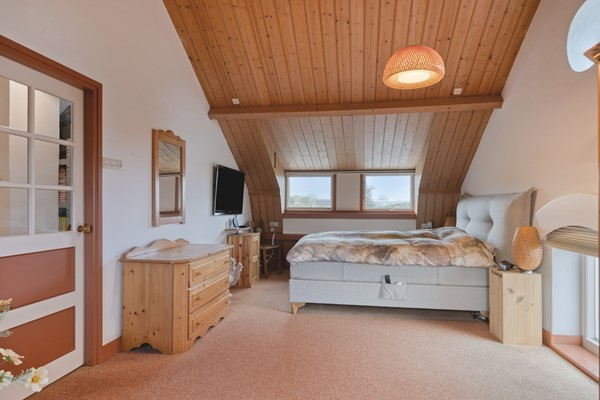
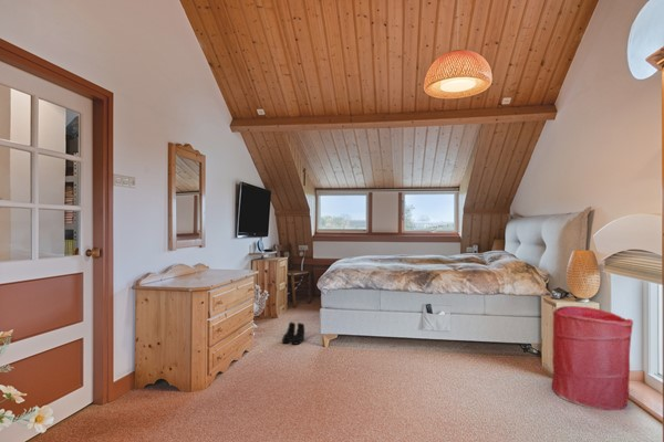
+ laundry hamper [551,305,634,411]
+ boots [281,320,305,346]
